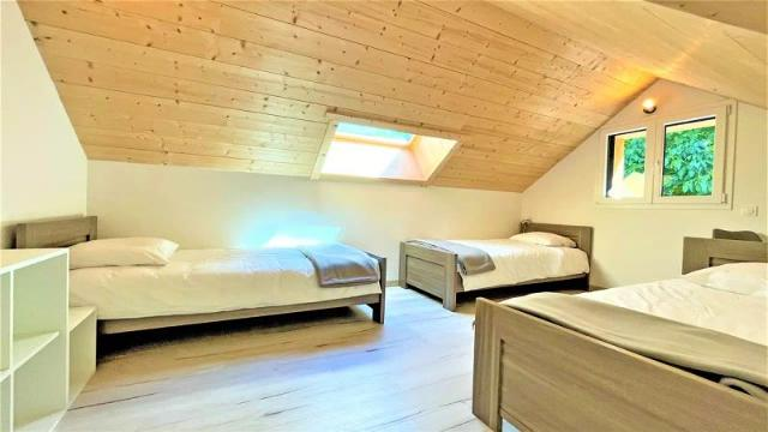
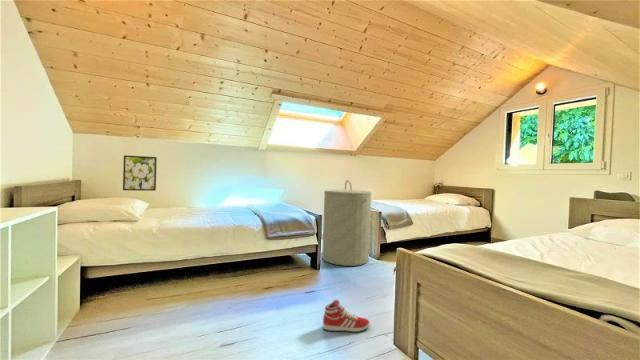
+ sneaker [322,299,371,333]
+ laundry hamper [321,179,373,267]
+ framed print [122,154,158,192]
